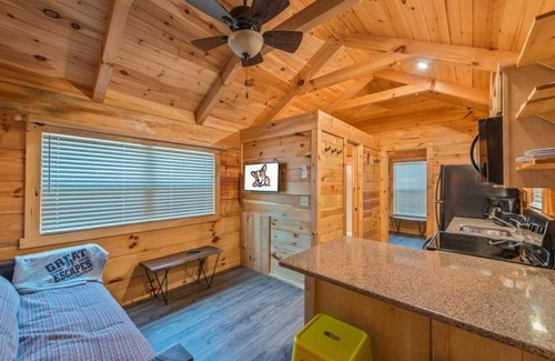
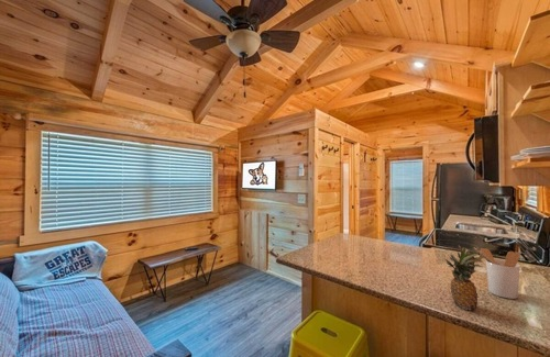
+ fruit [444,245,486,311]
+ utensil holder [473,246,521,300]
